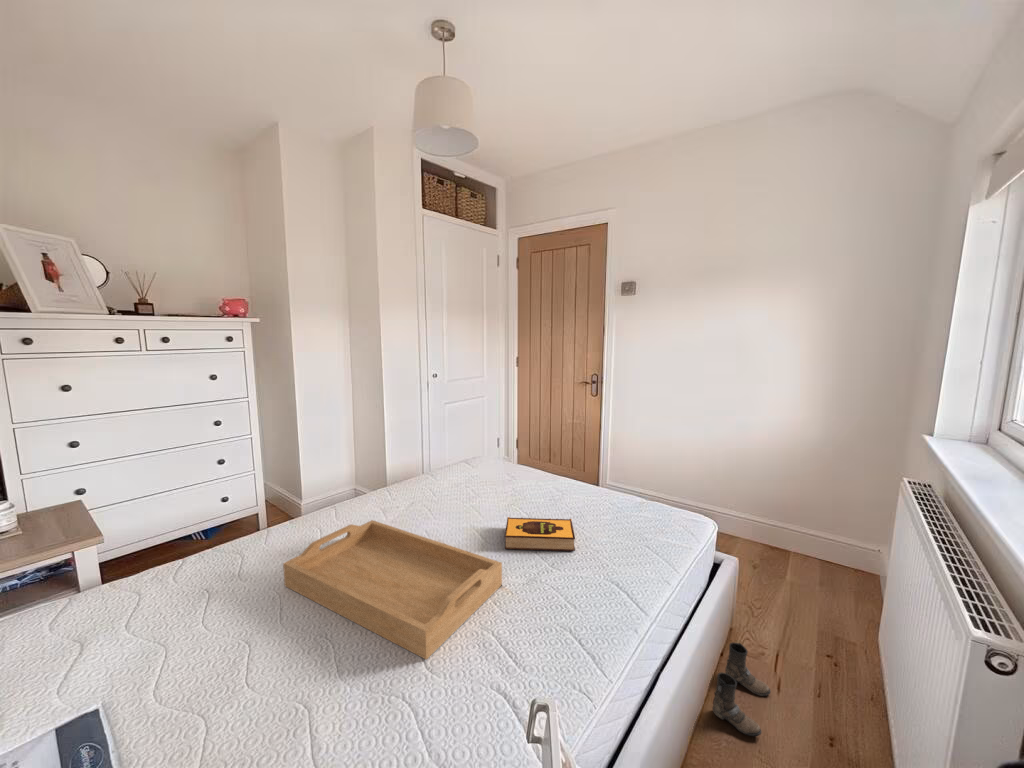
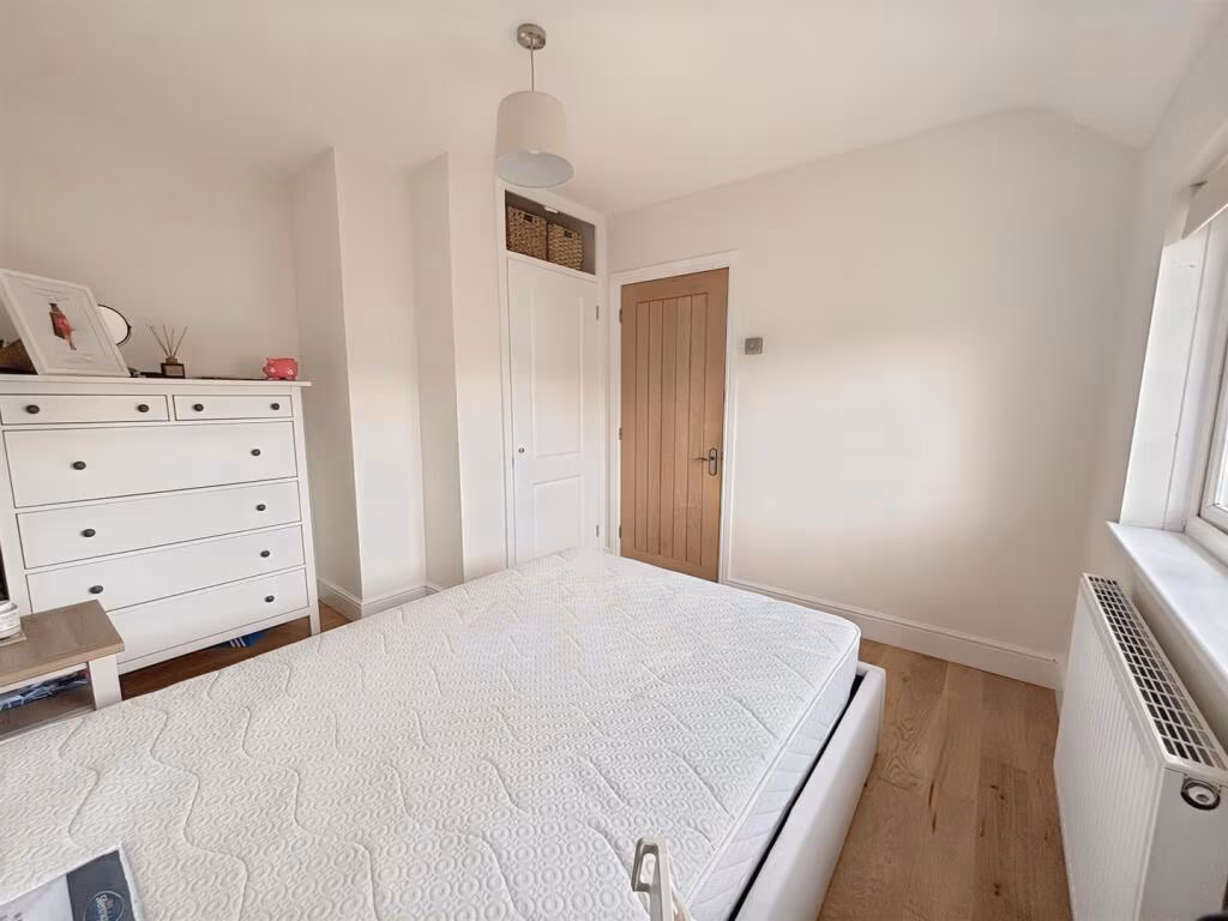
- hardback book [504,516,576,552]
- boots [712,642,772,737]
- serving tray [282,519,503,661]
